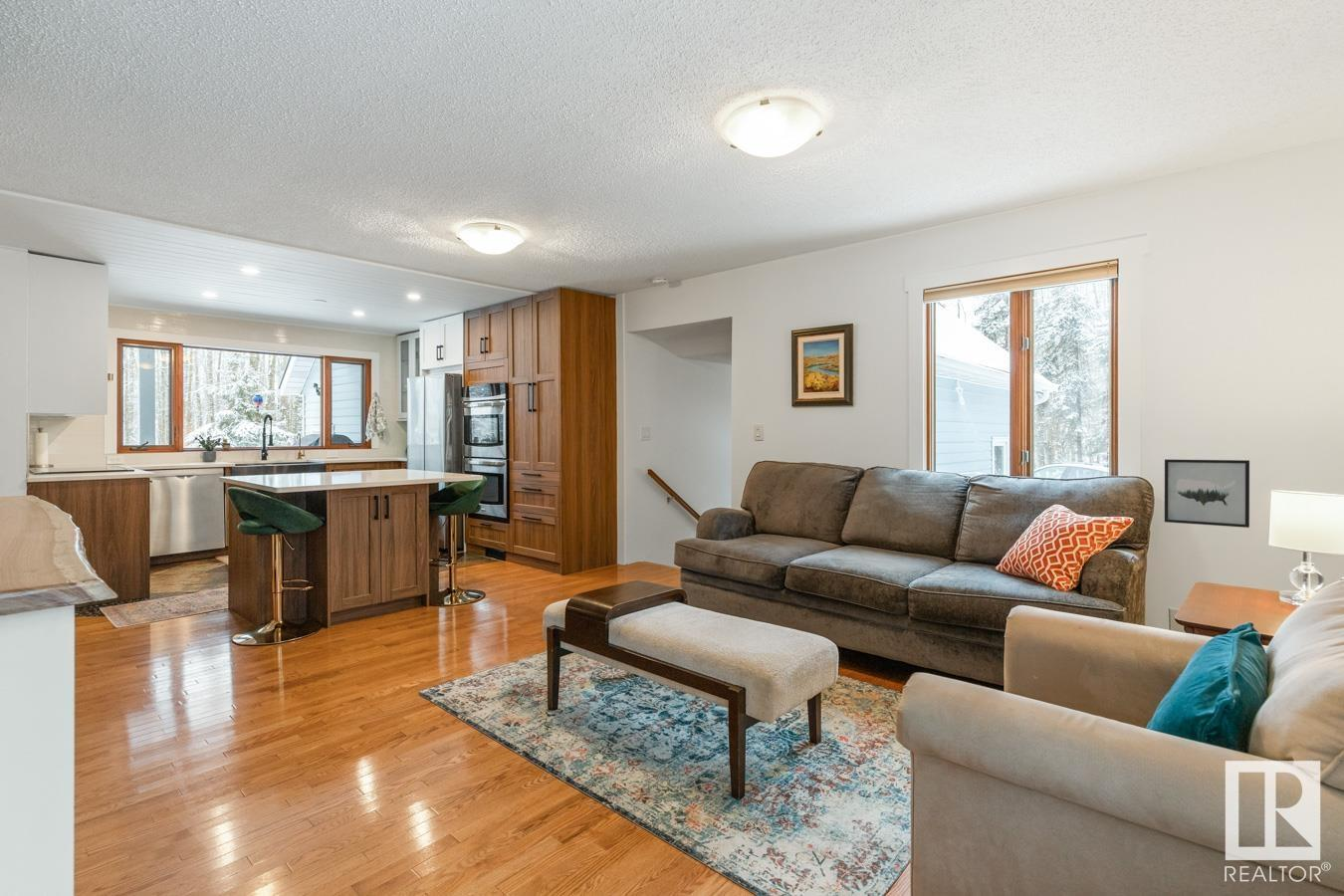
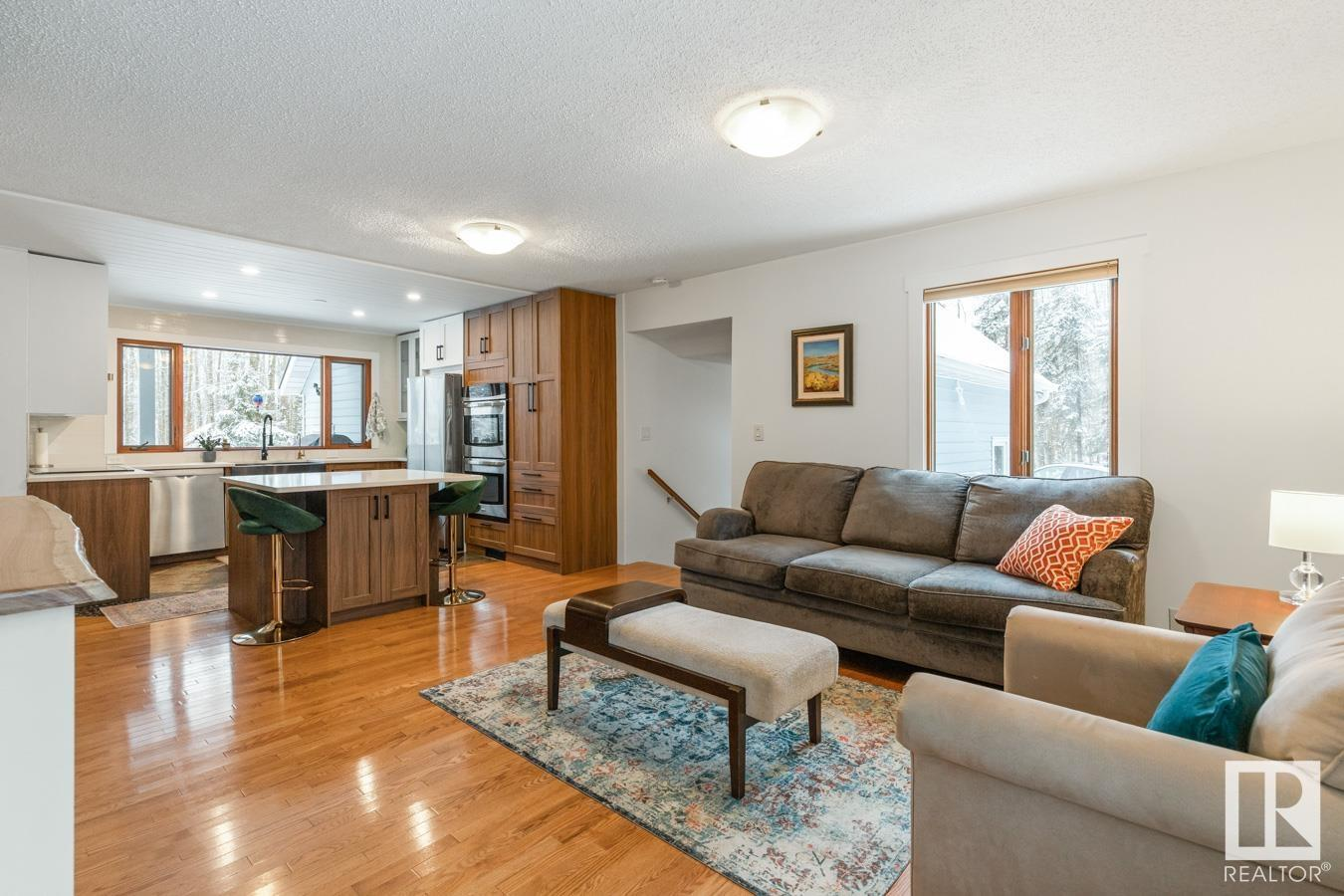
- wall art [1164,458,1250,529]
